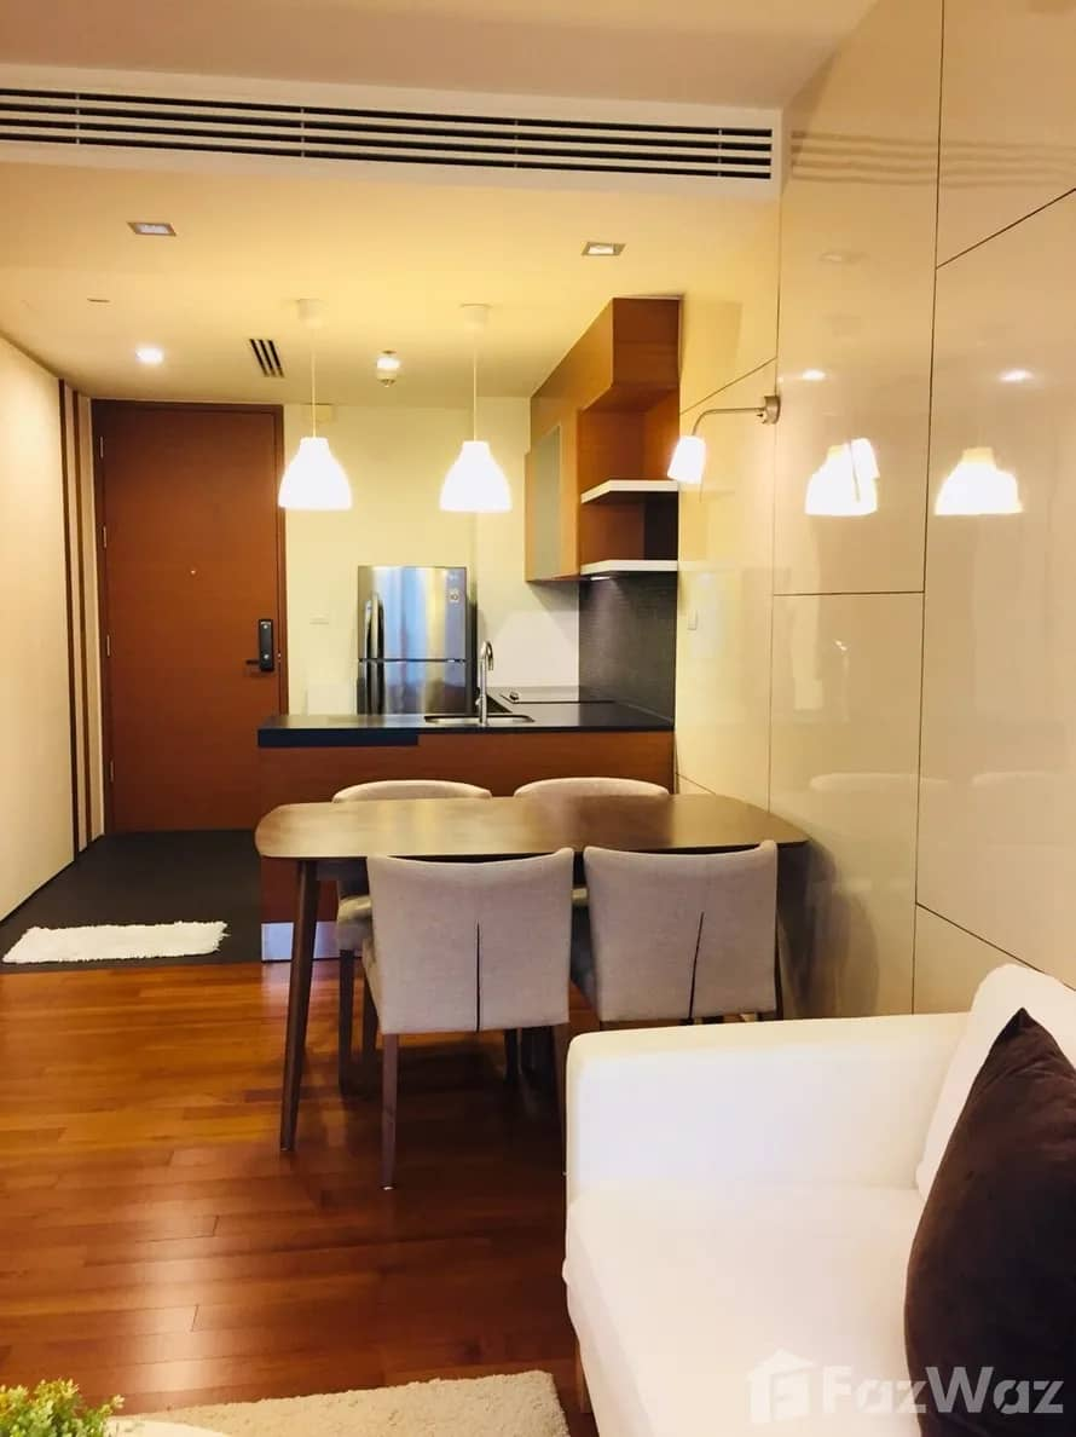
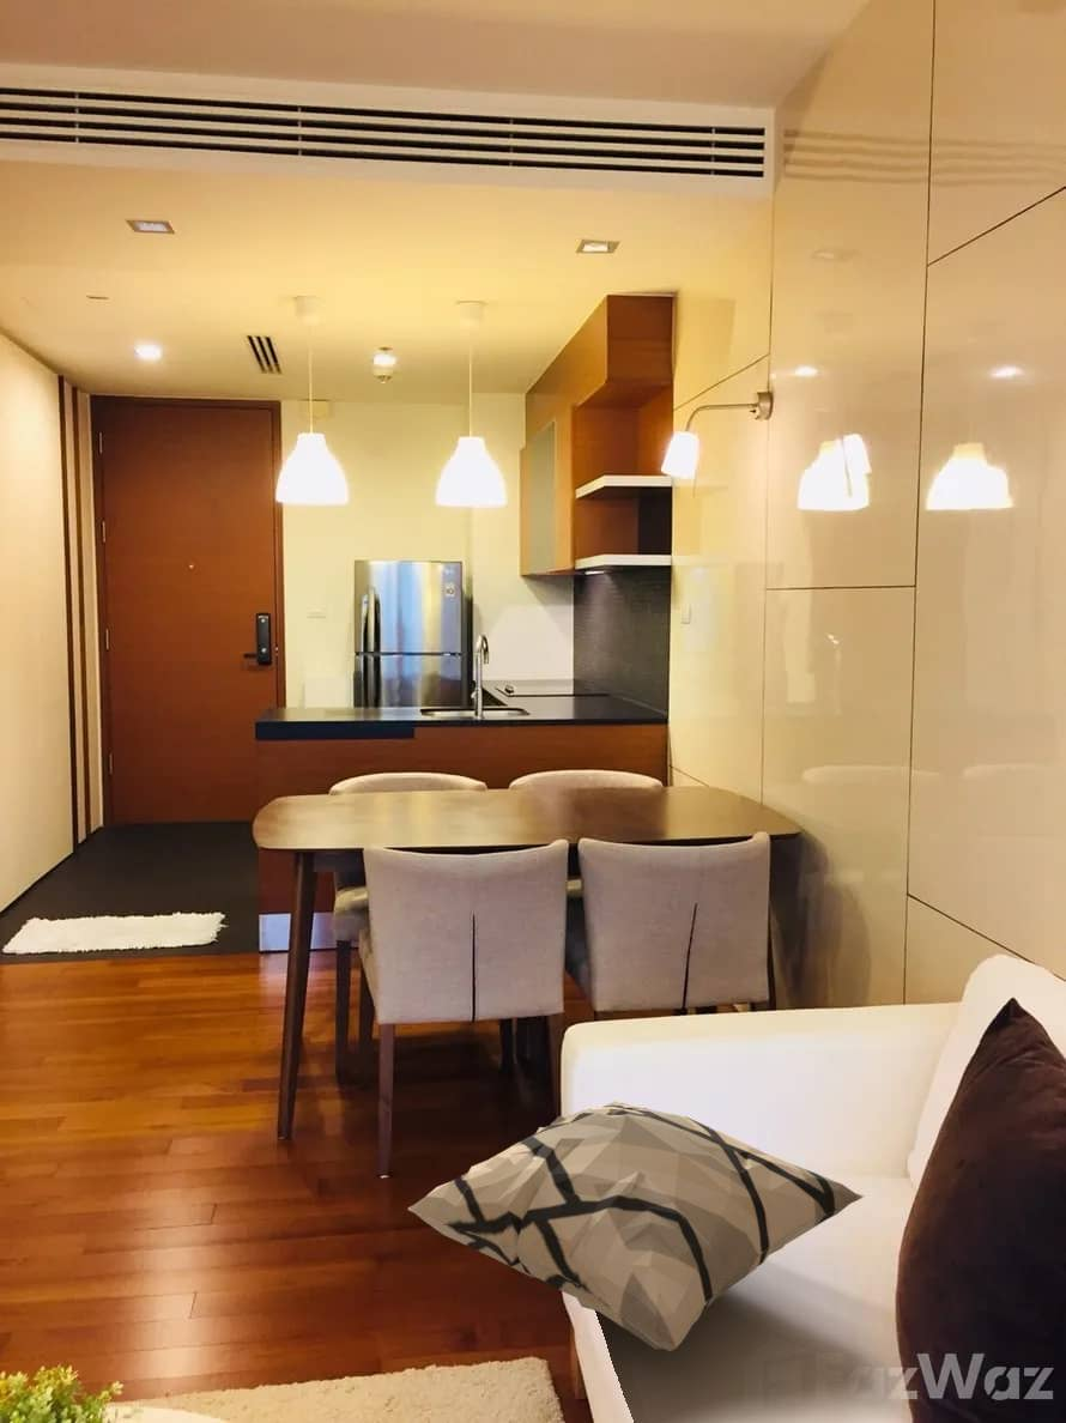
+ decorative pillow [407,1100,866,1352]
